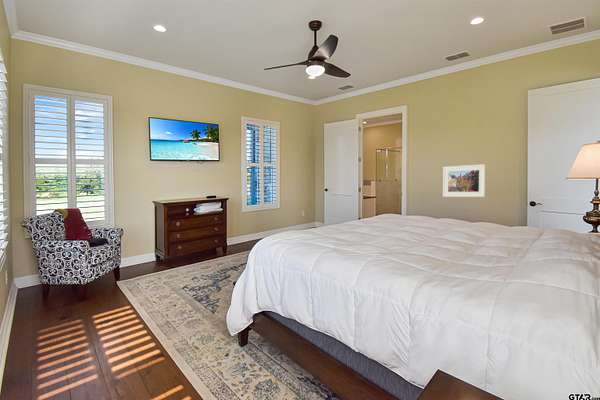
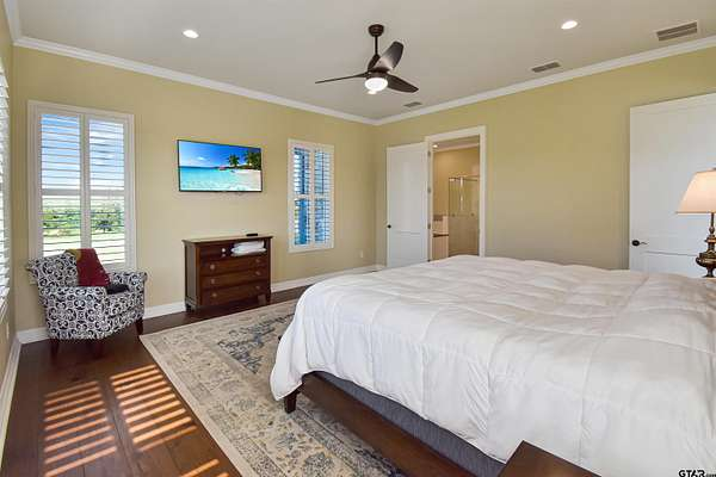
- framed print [442,163,486,198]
